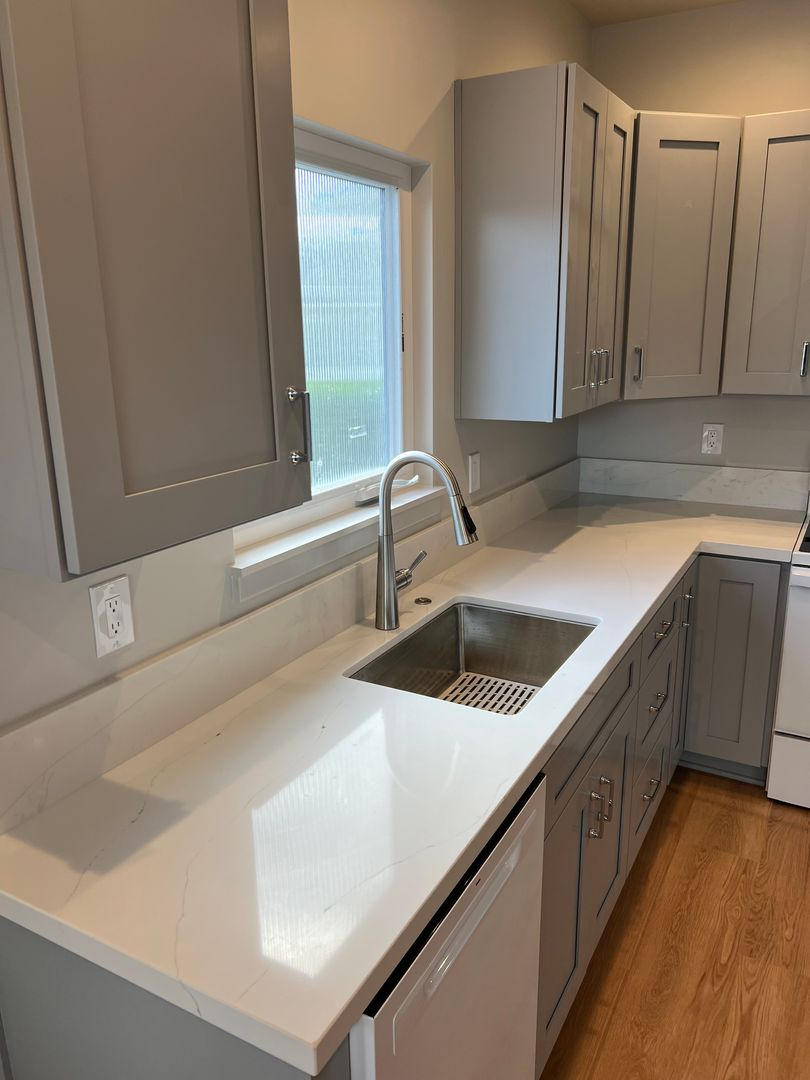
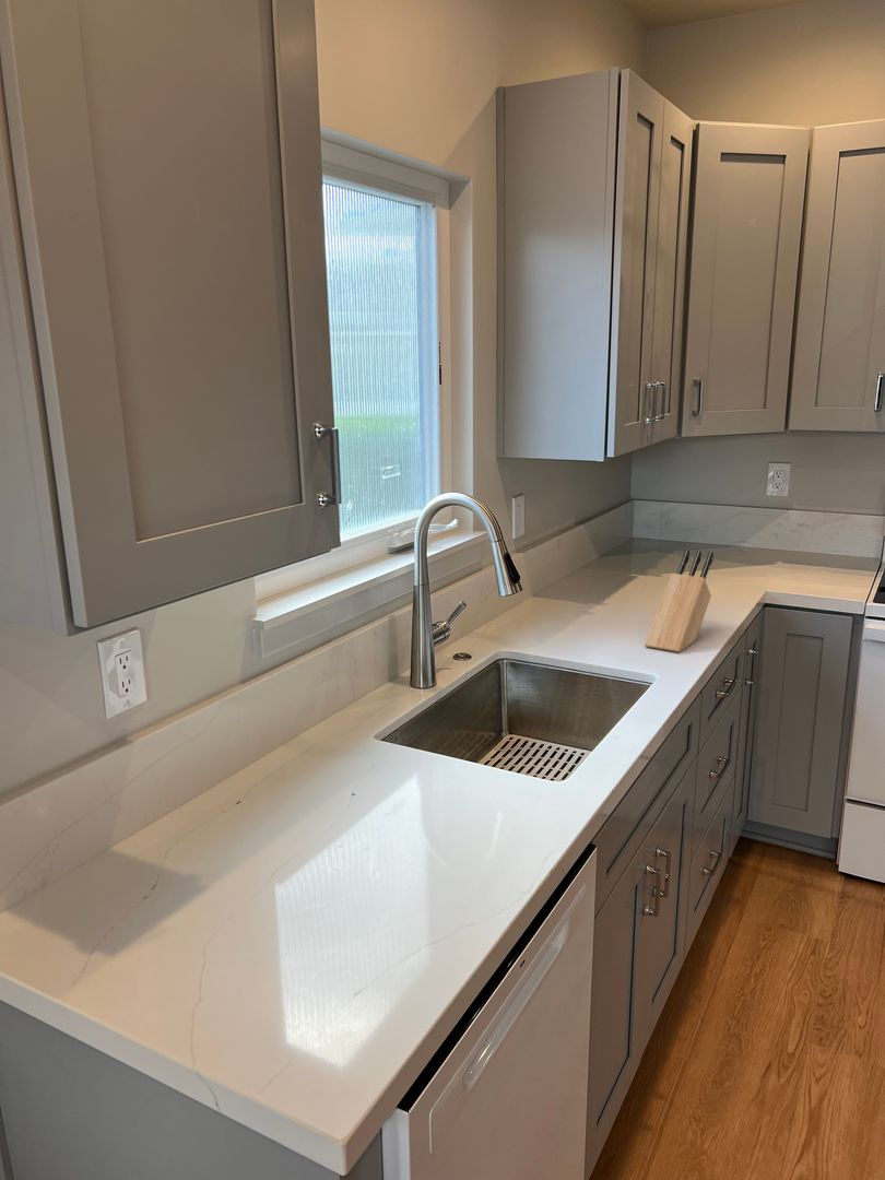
+ knife block [644,548,715,653]
